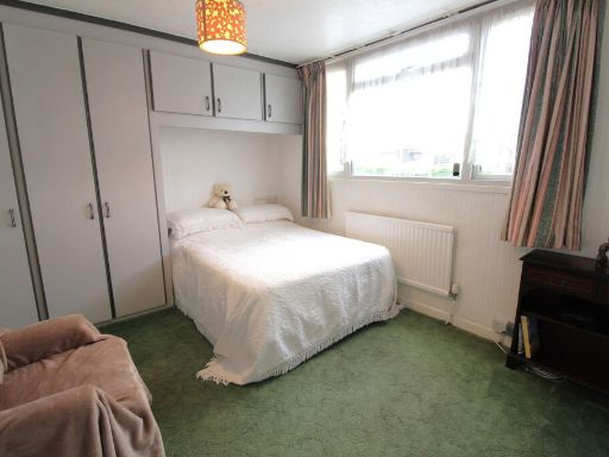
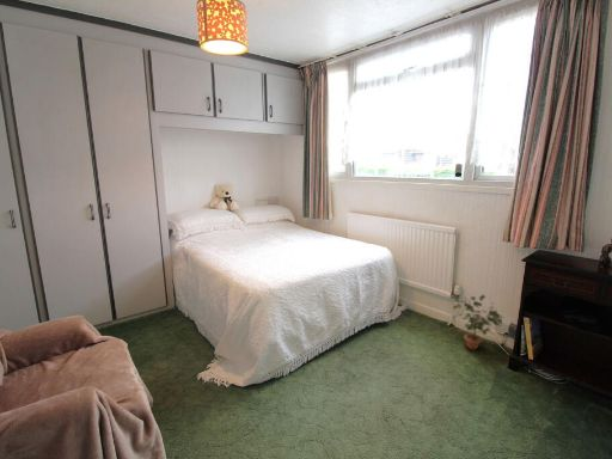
+ potted plant [452,293,507,350]
